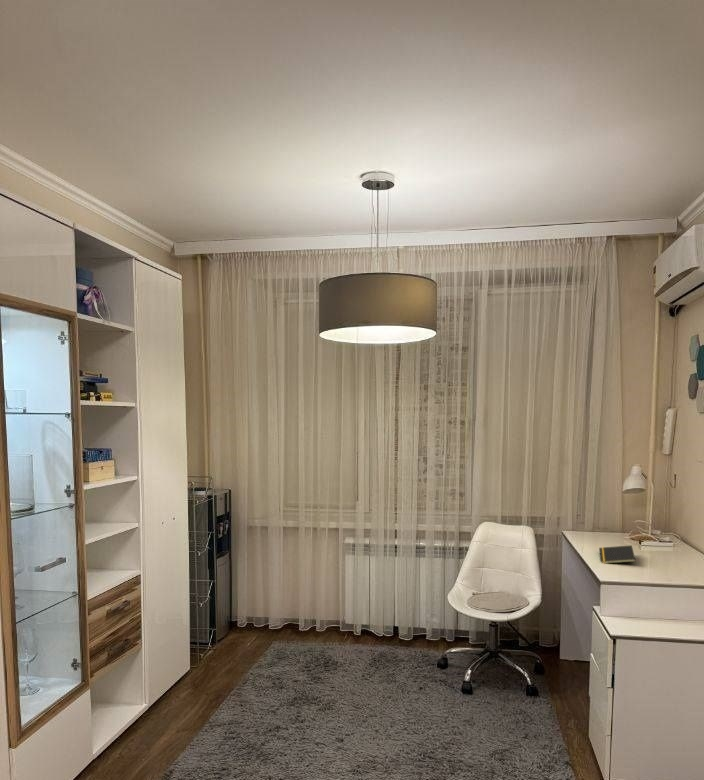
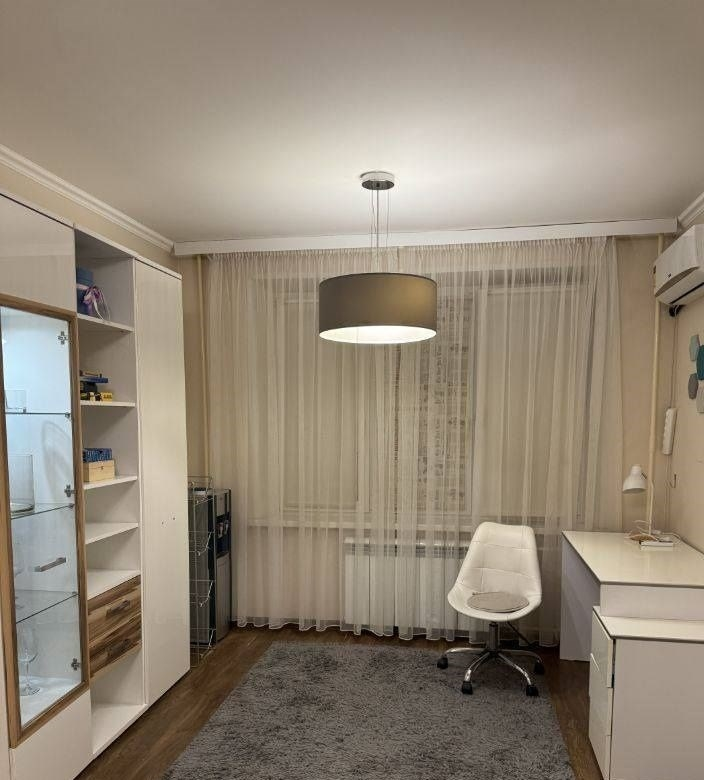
- notepad [598,544,637,564]
